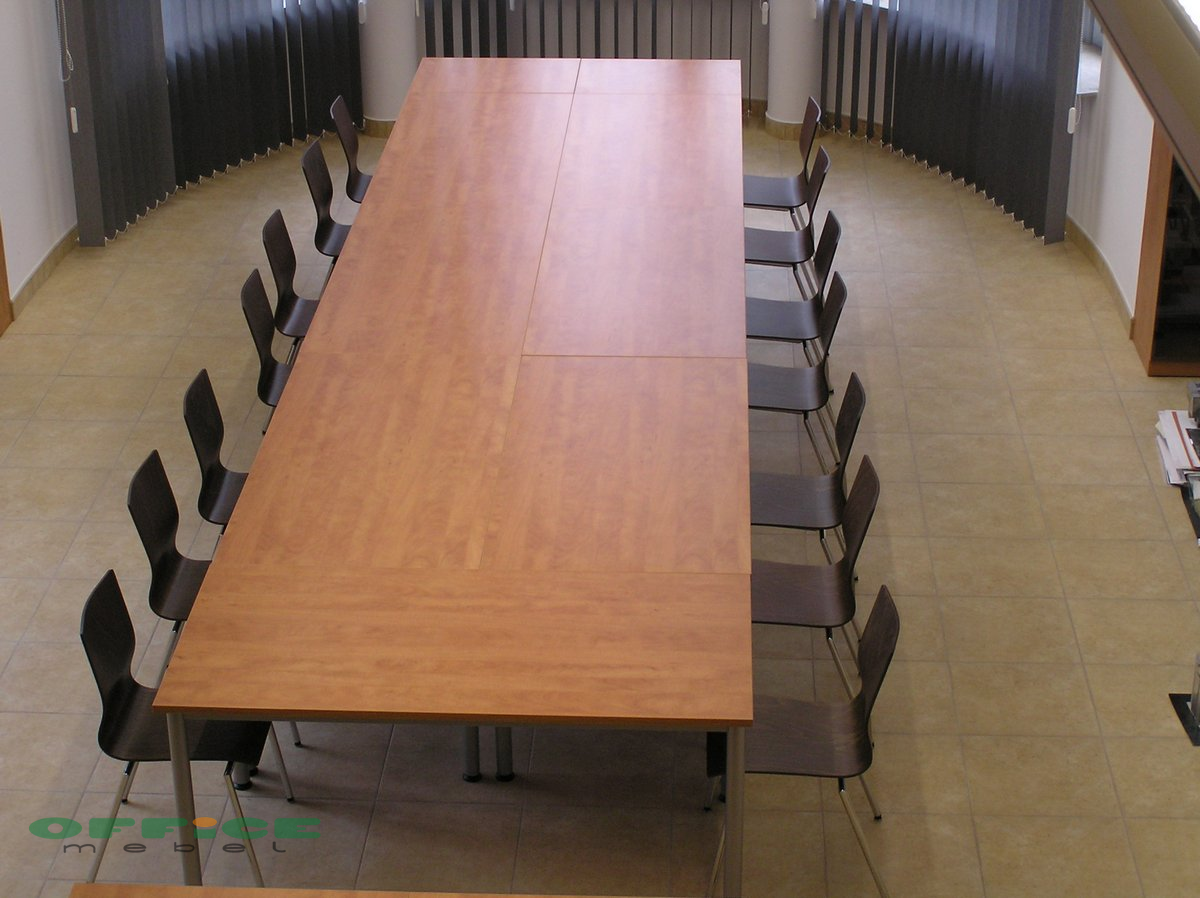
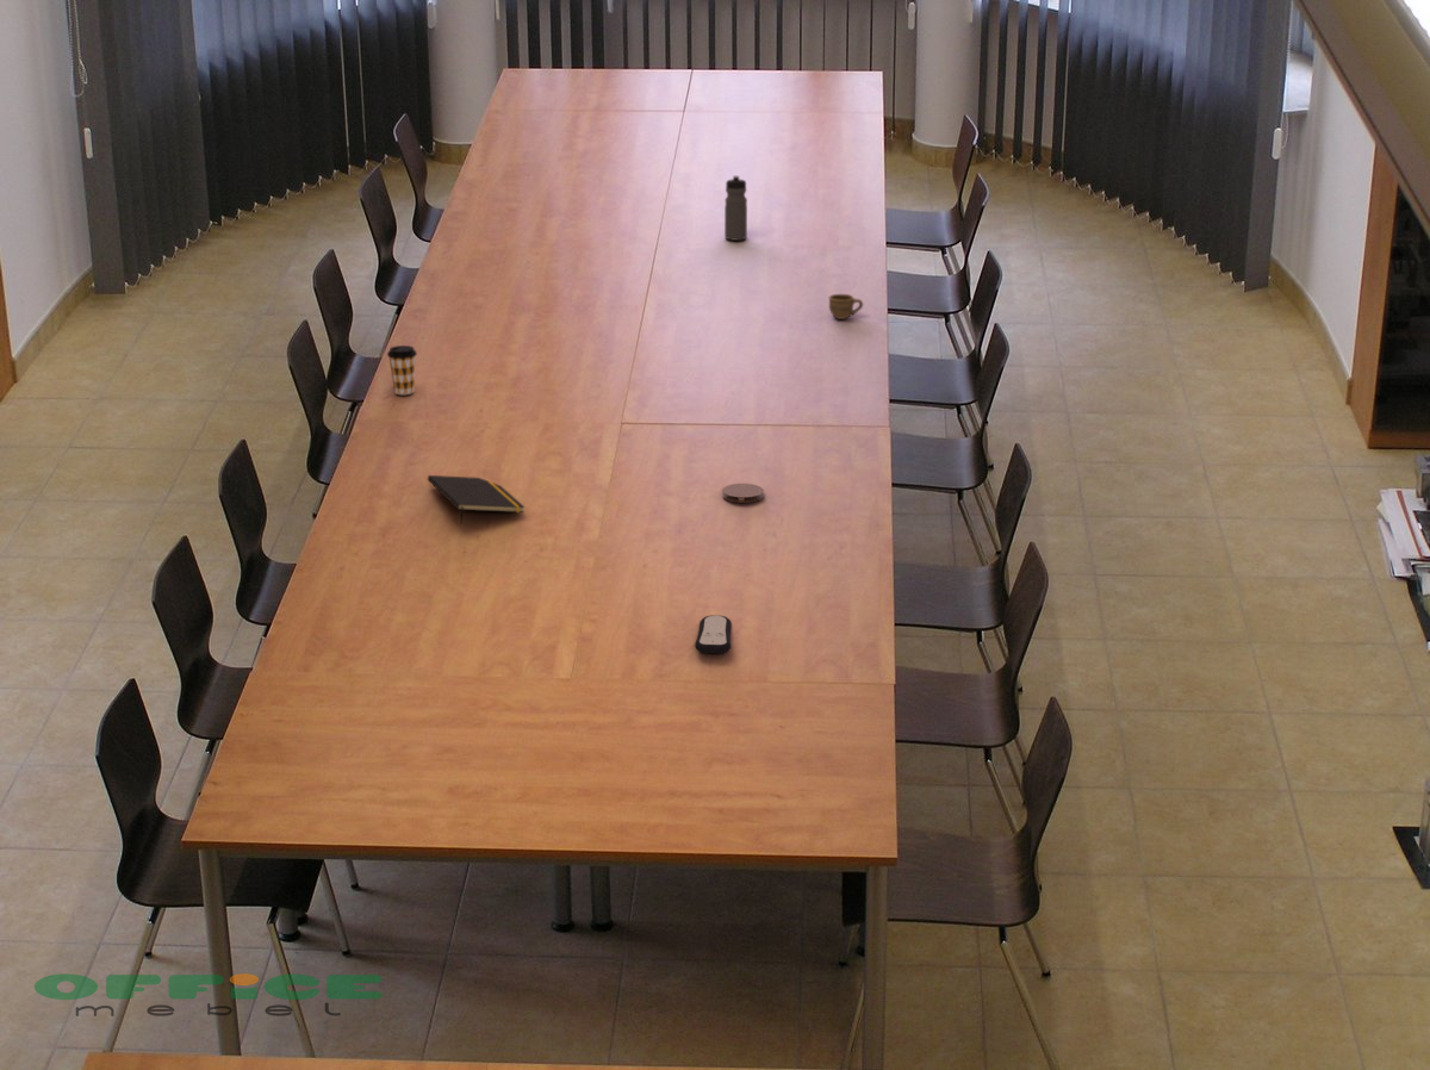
+ water bottle [723,174,748,242]
+ notepad [427,474,526,524]
+ coaster [721,483,765,504]
+ cup [828,293,864,321]
+ remote control [694,614,733,654]
+ coffee cup [386,344,418,396]
